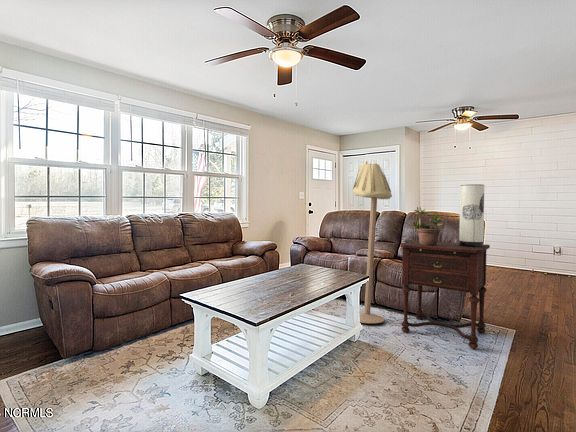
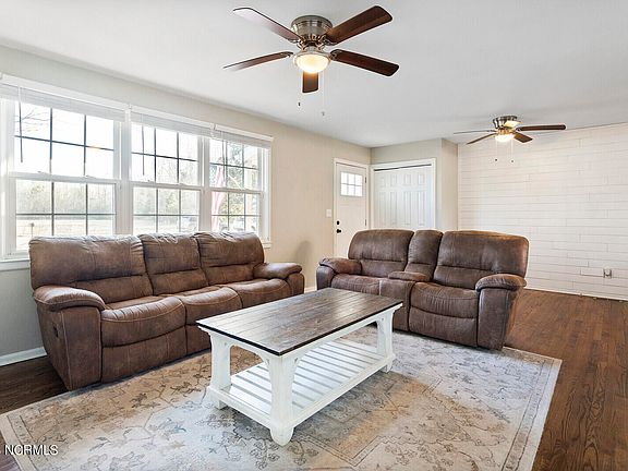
- table lamp [458,183,485,247]
- floor lamp [352,160,393,324]
- potted plant [410,205,444,246]
- side table [400,239,491,350]
